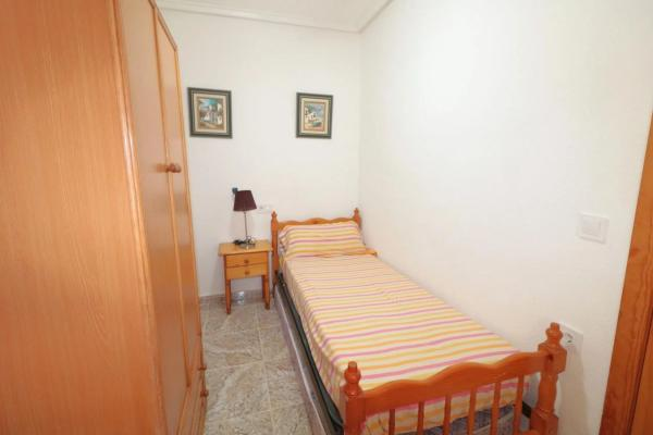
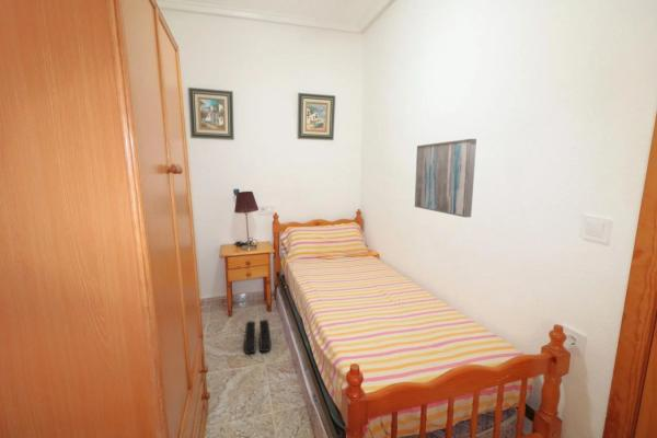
+ wall art [414,138,477,219]
+ boots [243,319,273,355]
